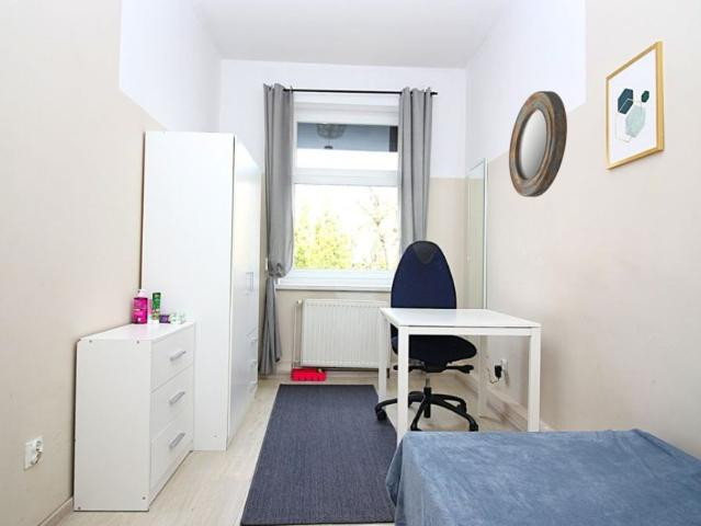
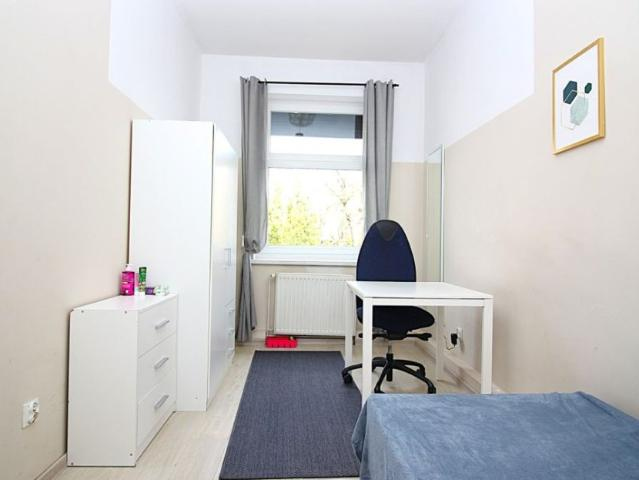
- home mirror [508,90,568,198]
